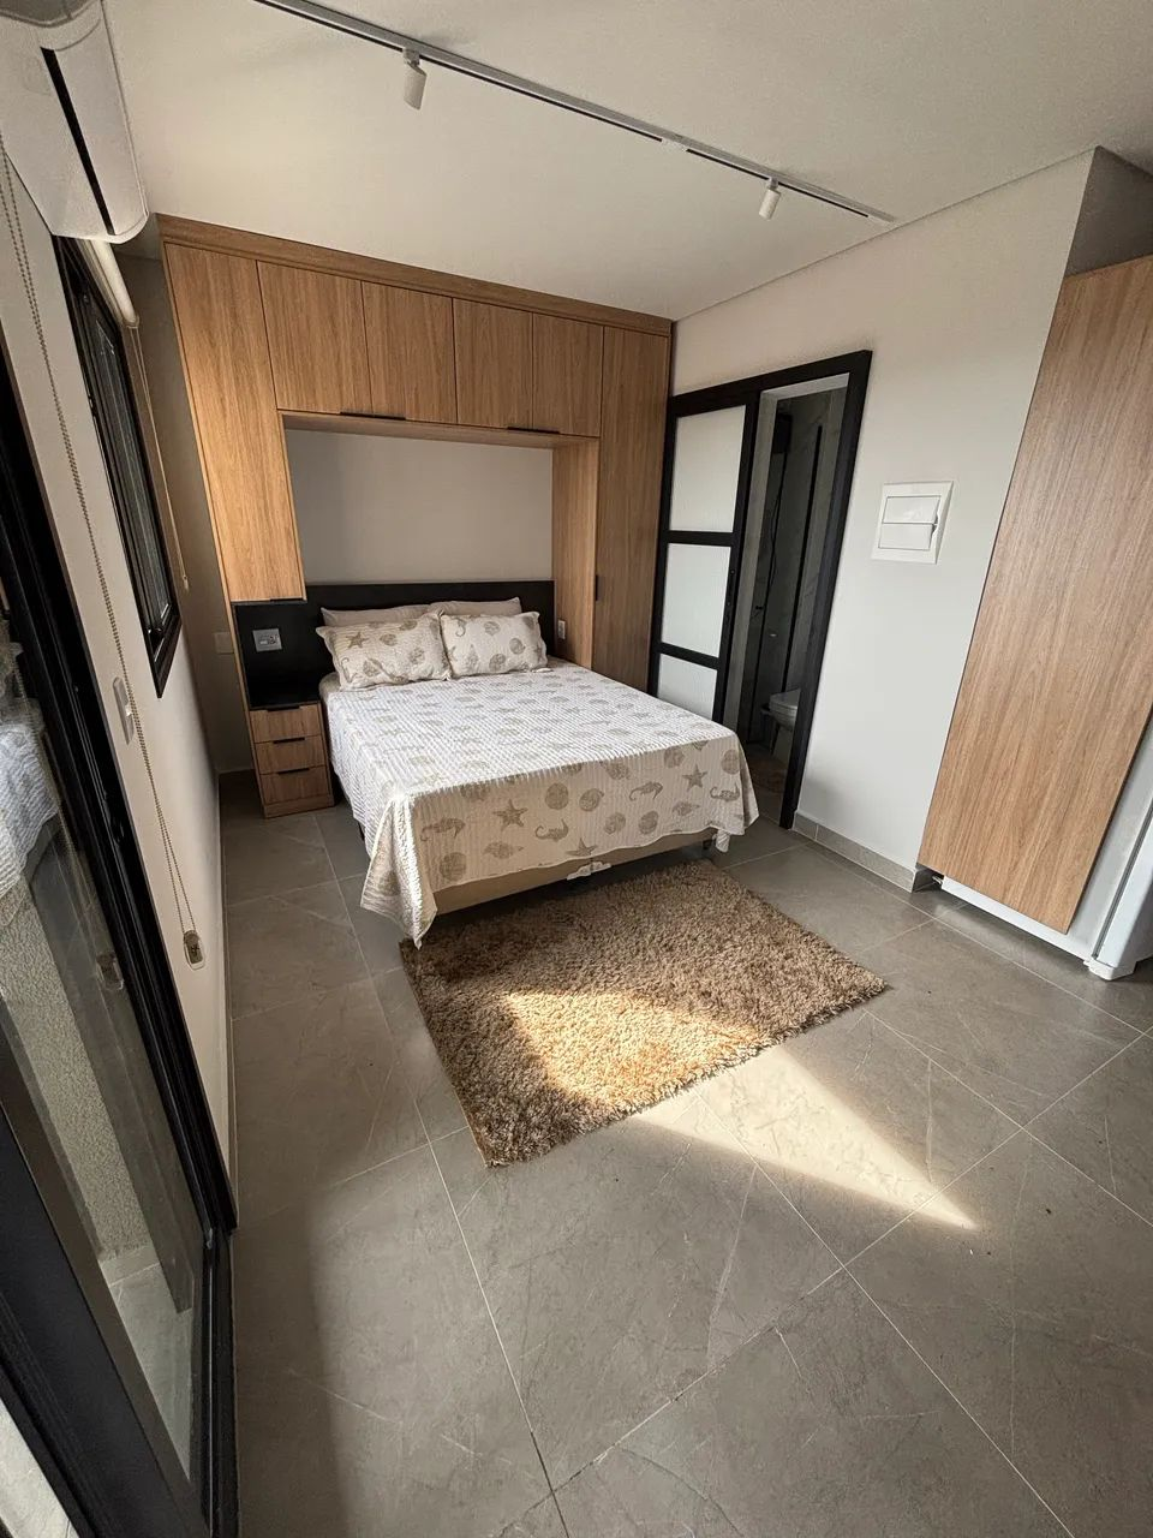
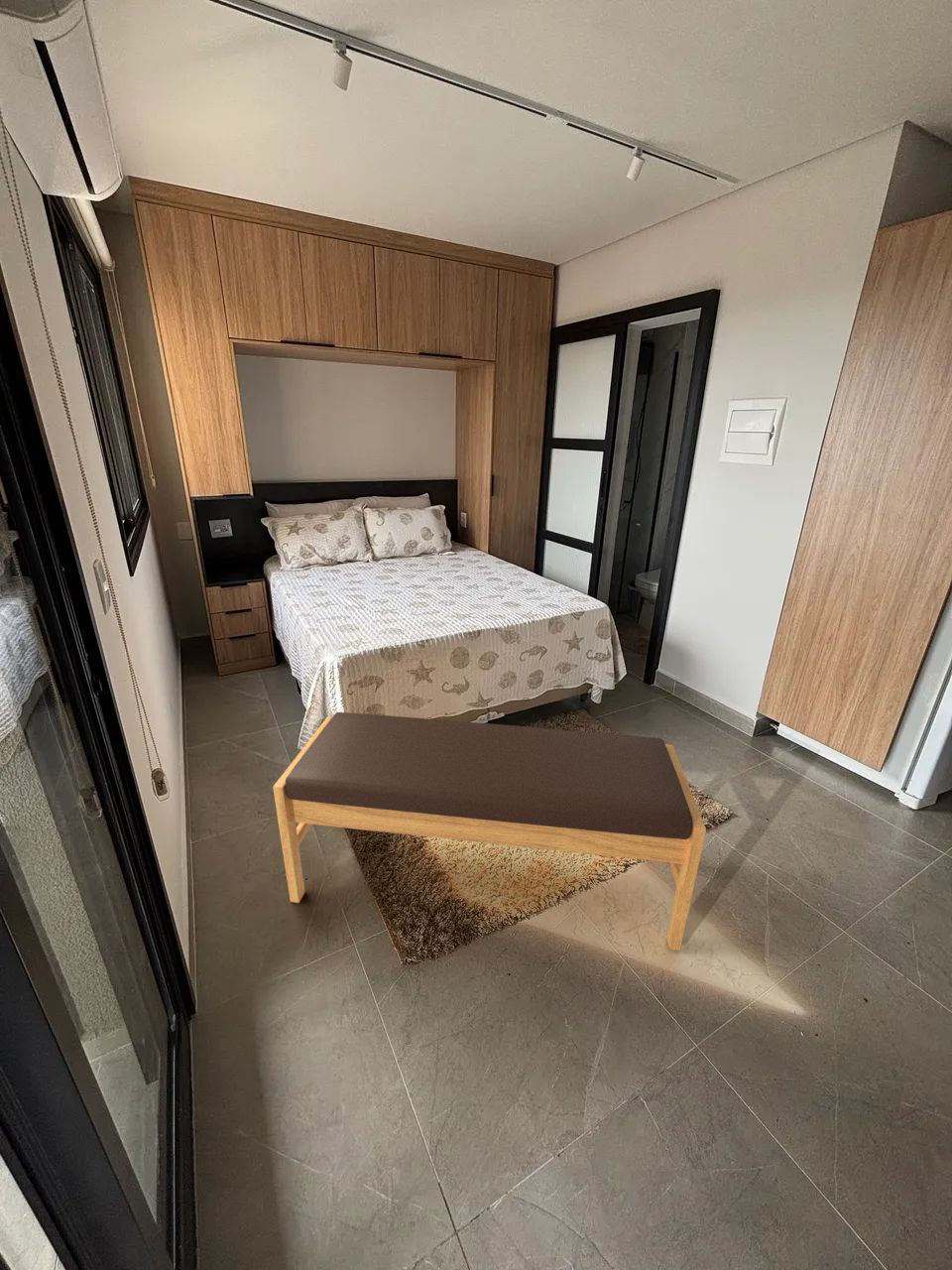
+ bench [272,711,707,952]
